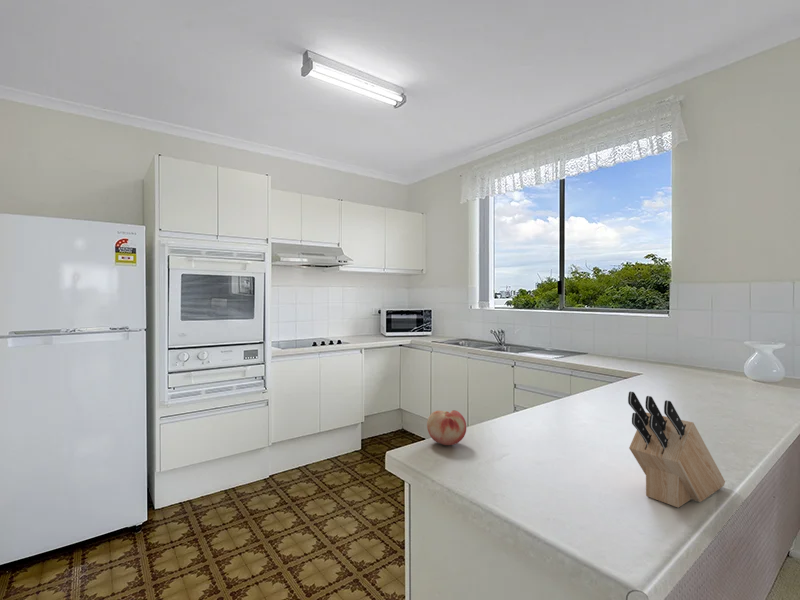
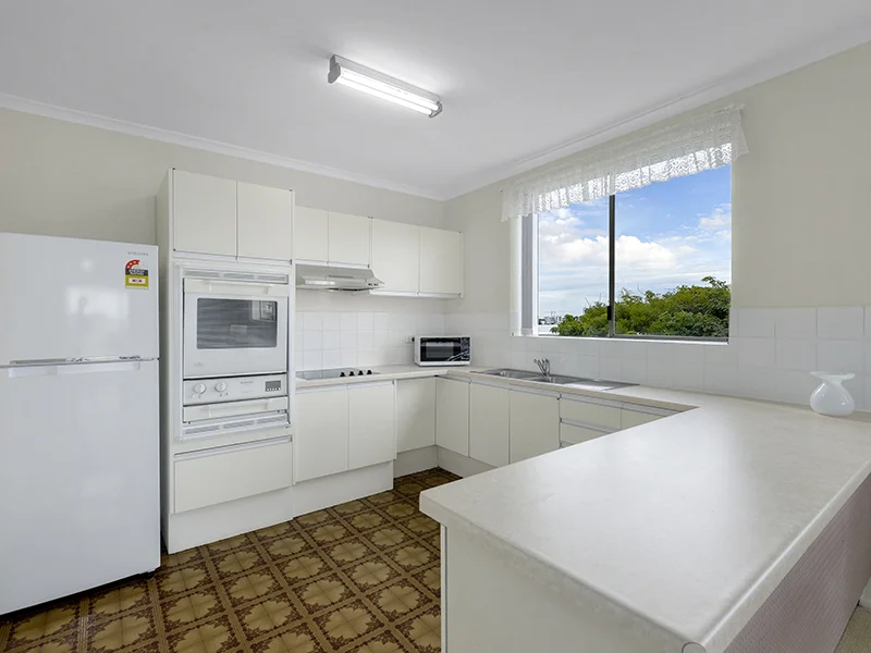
- fruit [426,409,467,446]
- knife block [627,391,726,509]
